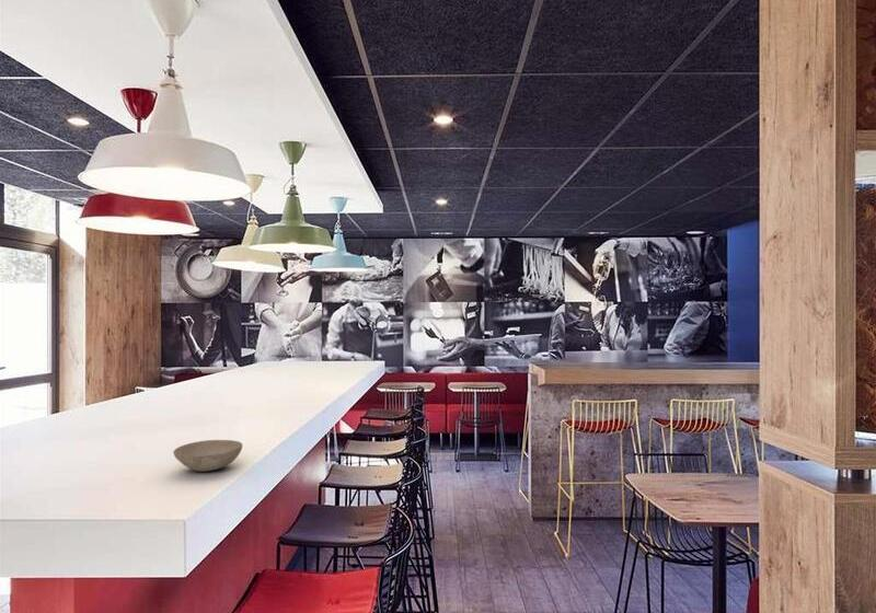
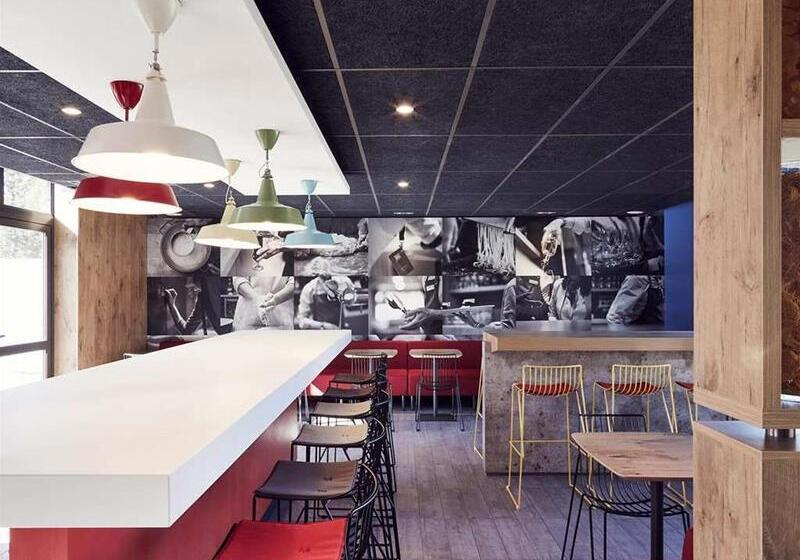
- bowl [172,439,243,473]
